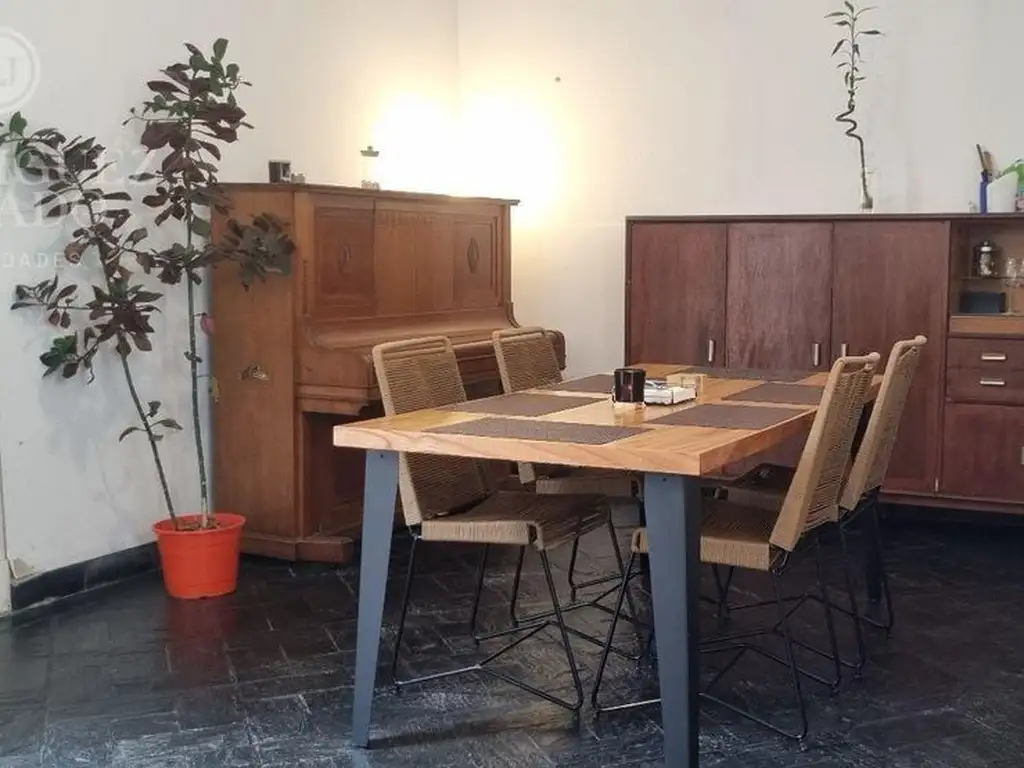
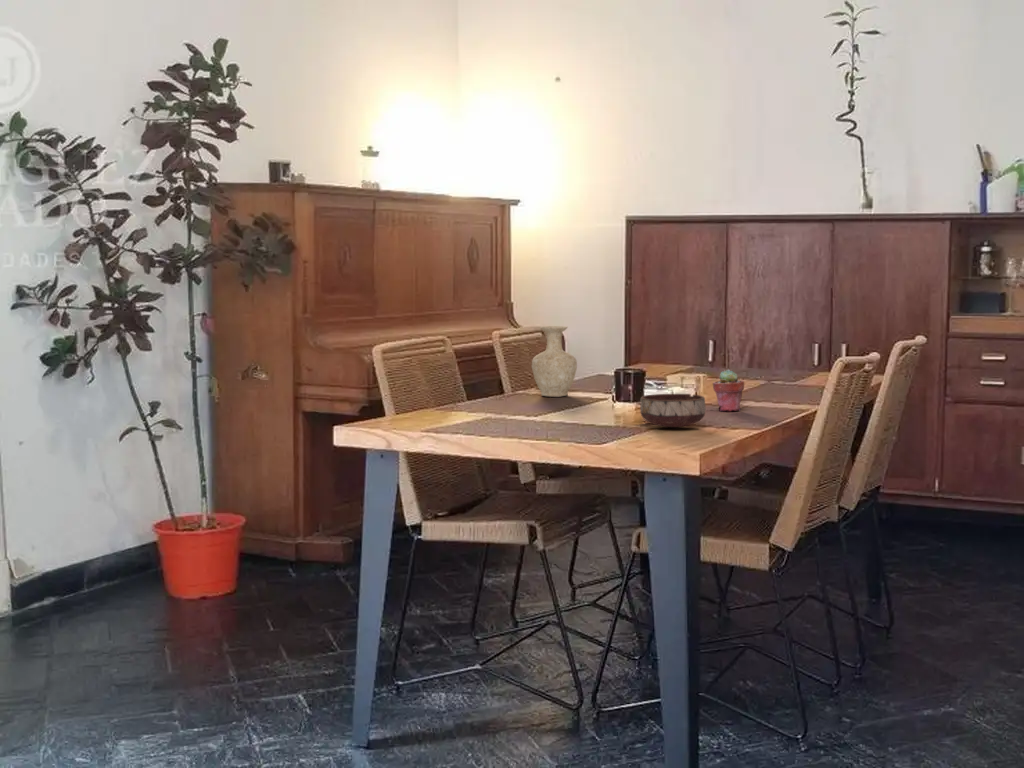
+ potted succulent [712,369,745,412]
+ vase [531,325,578,398]
+ bowl [639,393,707,428]
